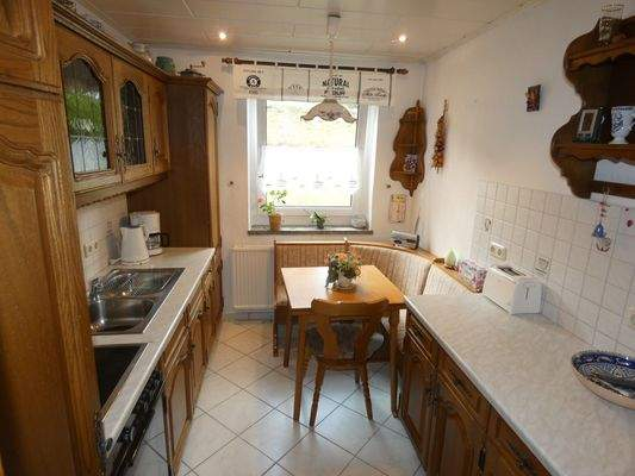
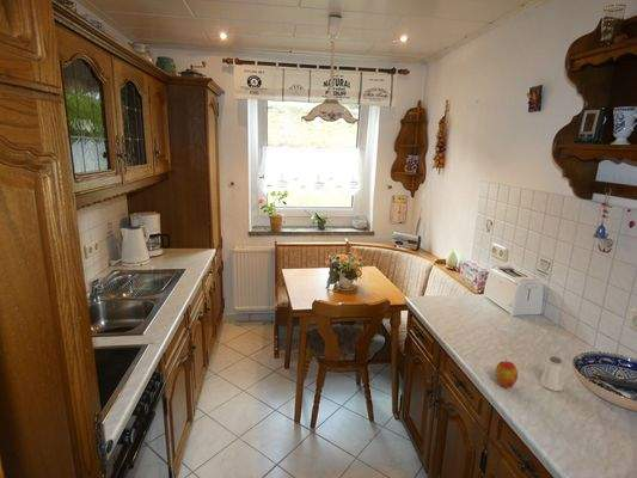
+ saltshaker [539,356,565,392]
+ apple [494,357,519,388]
